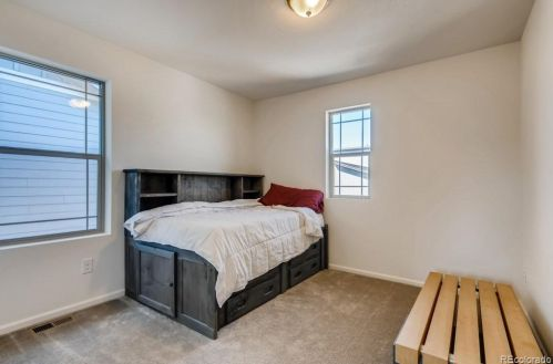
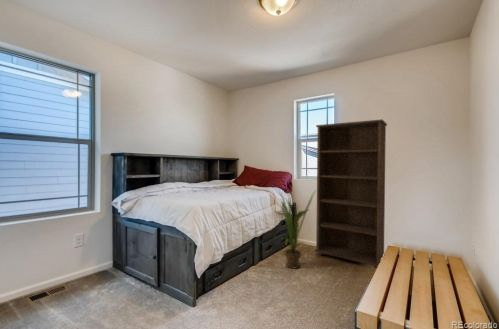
+ house plant [272,187,317,270]
+ bookcase [314,119,388,269]
